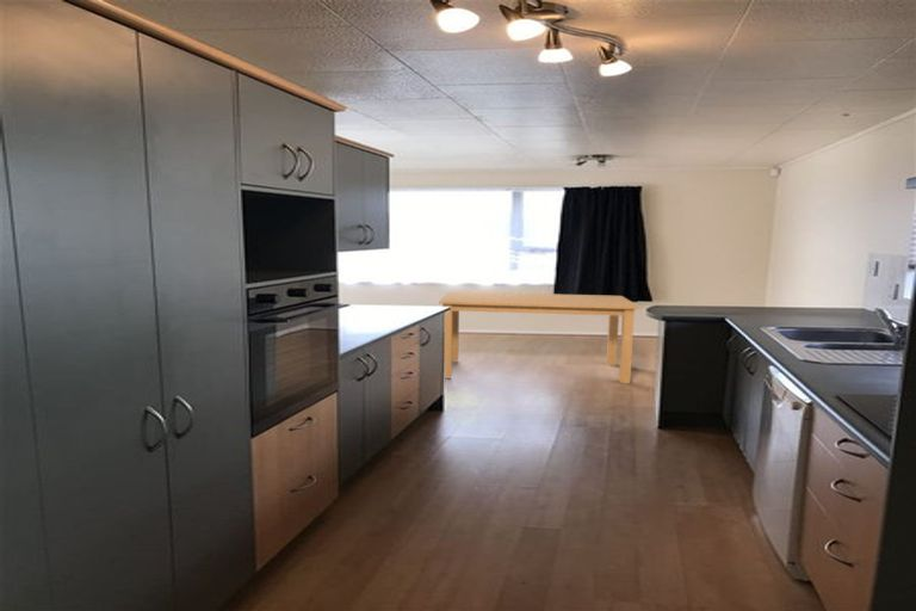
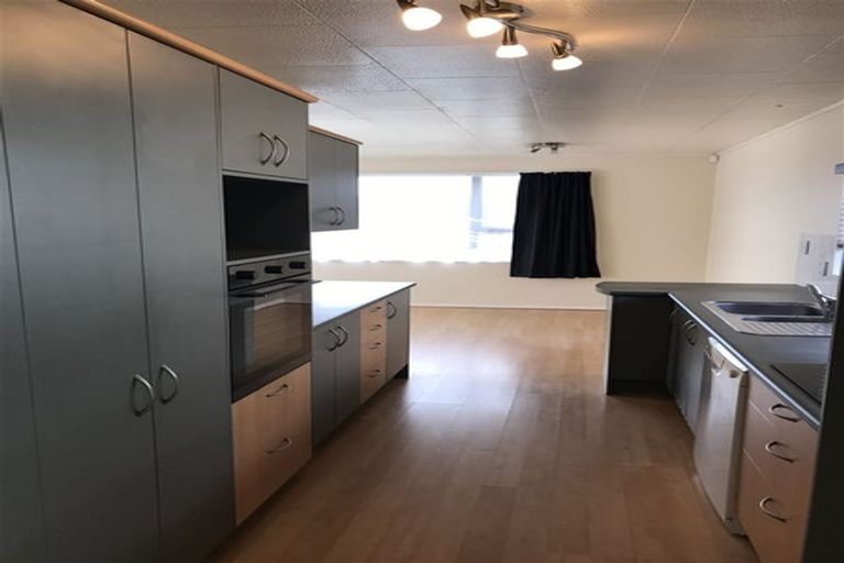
- dining table [438,290,642,384]
